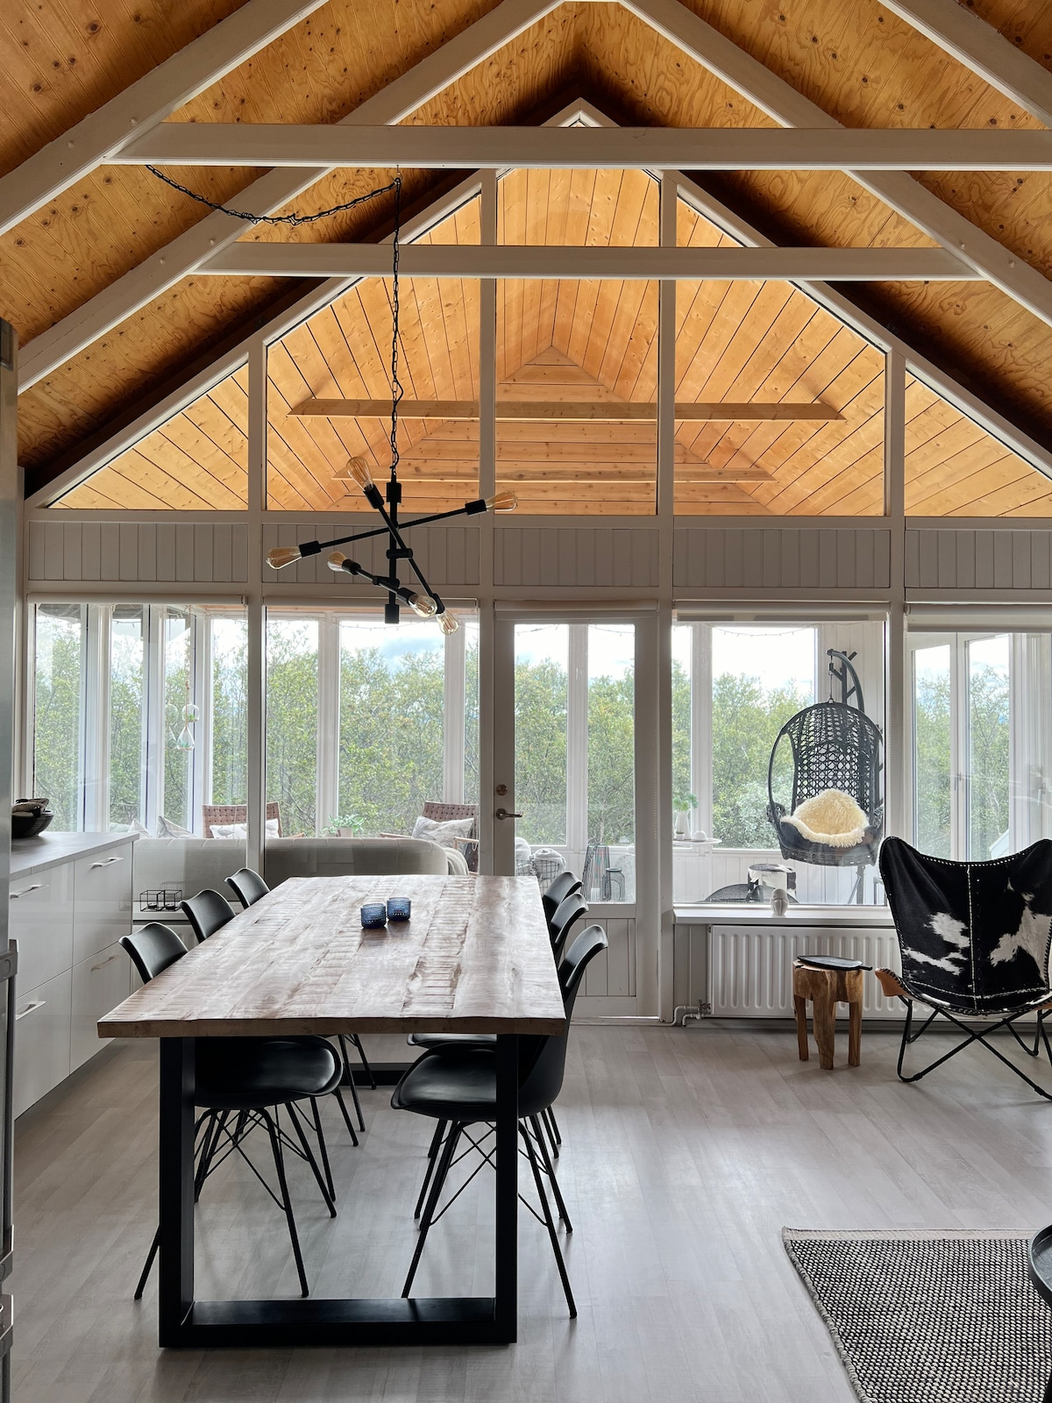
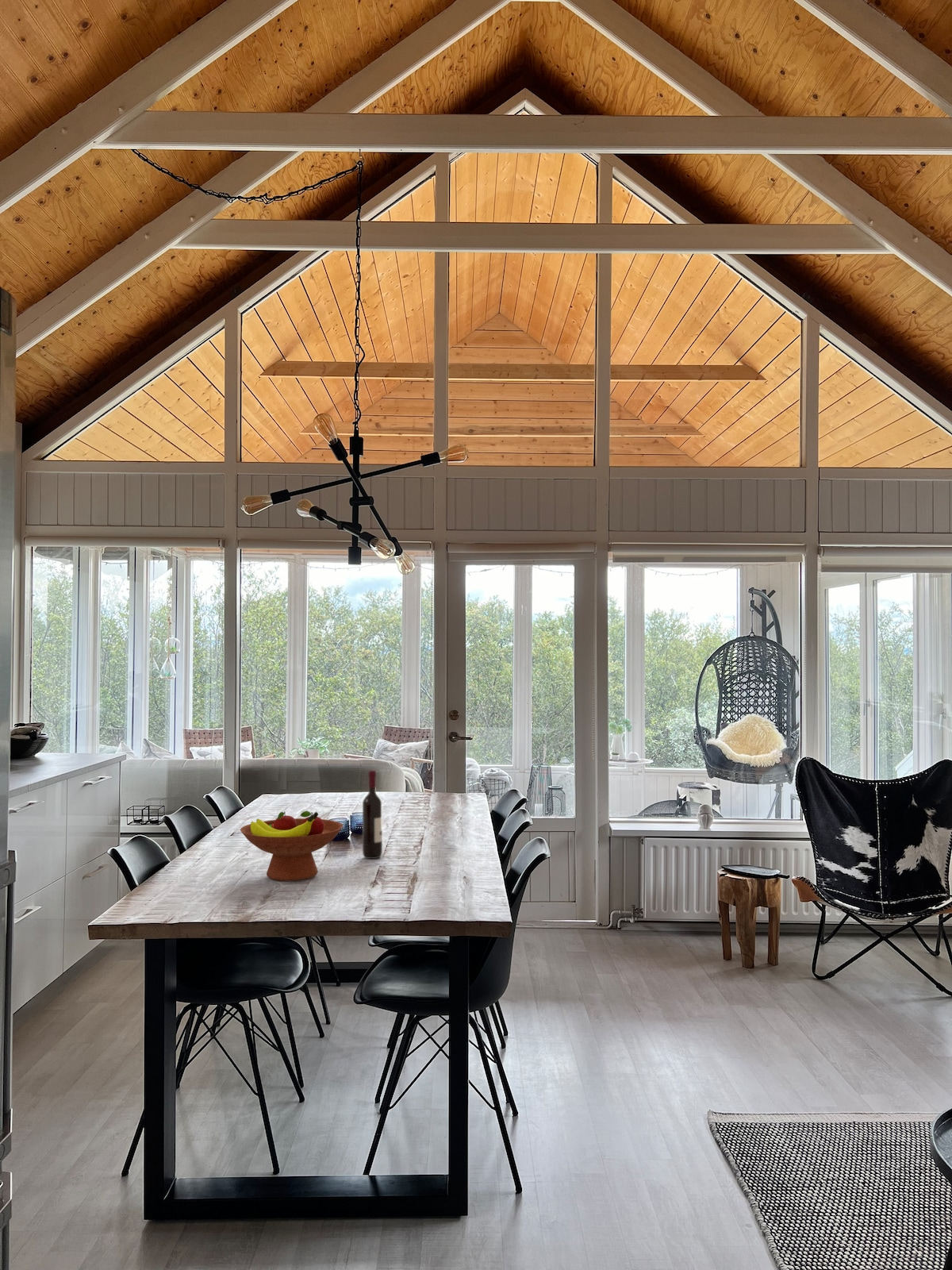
+ fruit bowl [240,810,344,882]
+ wine bottle [362,769,383,860]
